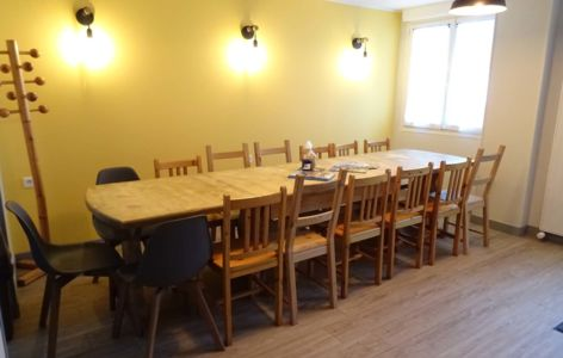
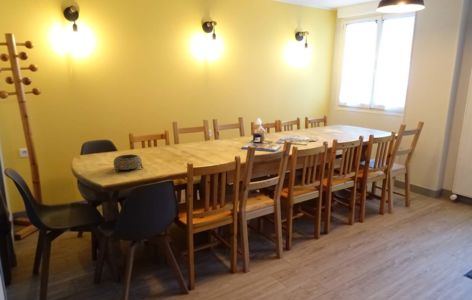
+ decorative bowl [113,153,145,173]
